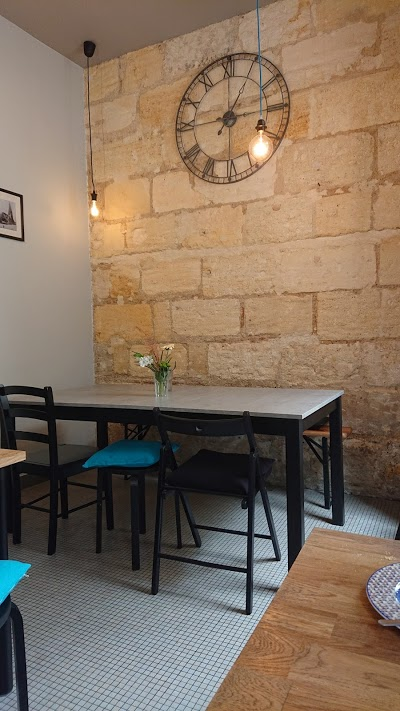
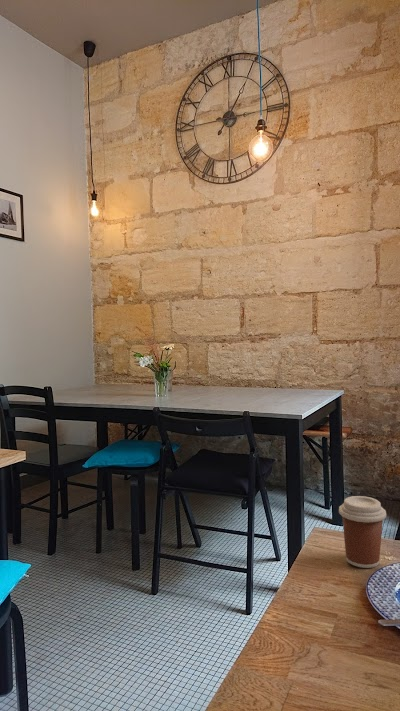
+ coffee cup [338,495,387,569]
